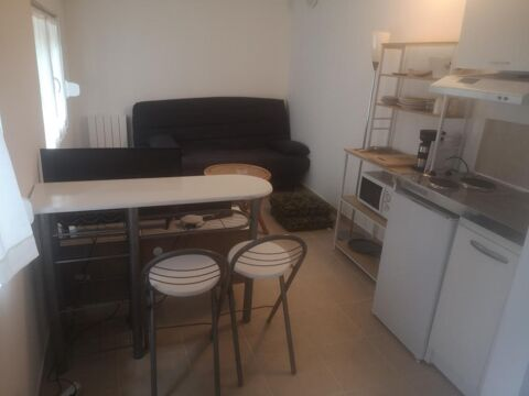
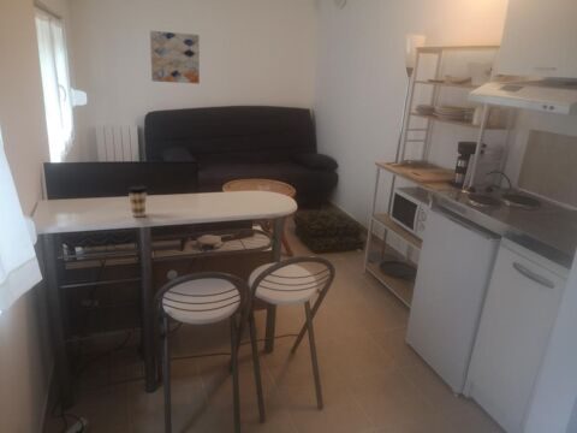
+ wall art [149,30,201,84]
+ coffee cup [126,184,149,218]
